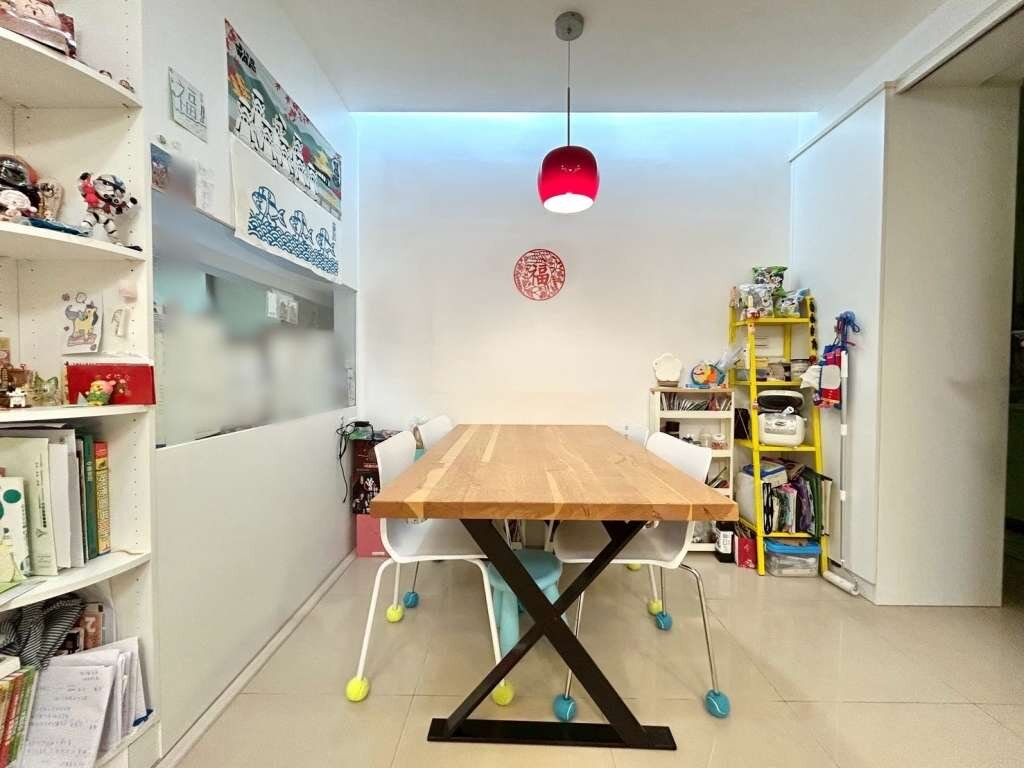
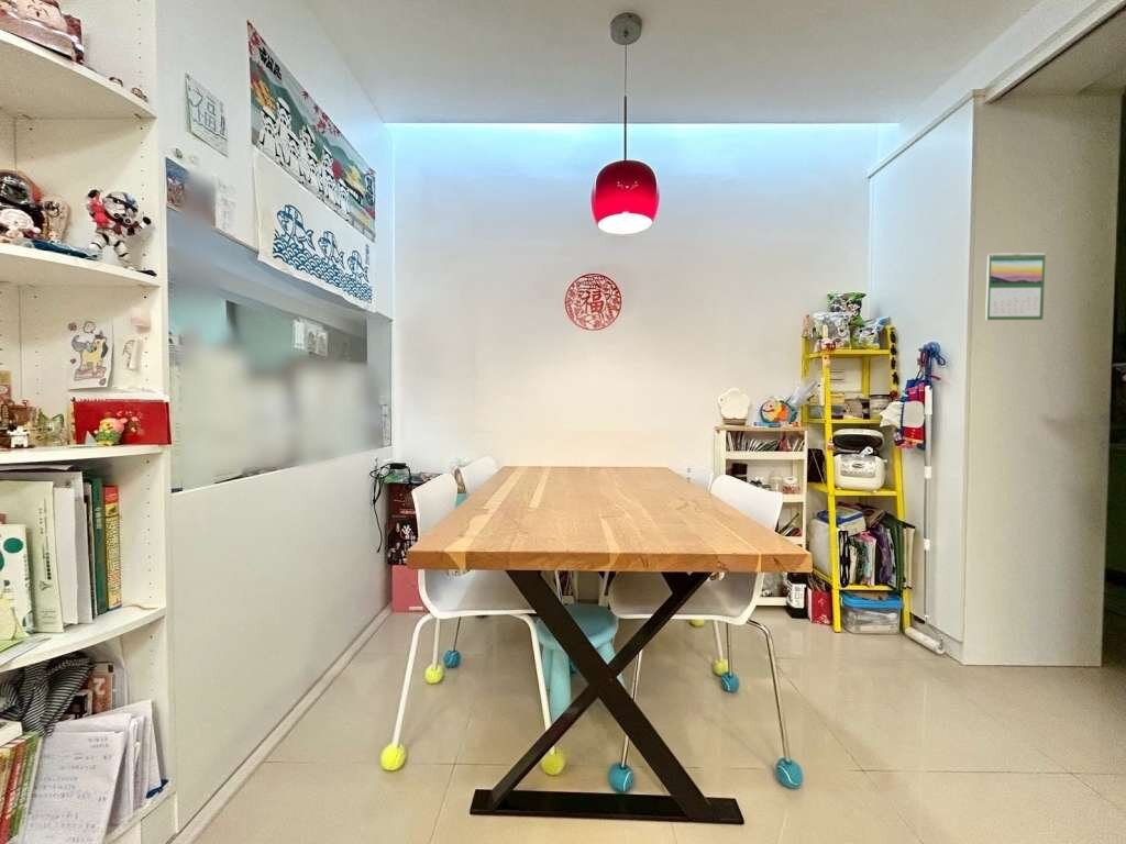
+ calendar [984,252,1047,321]
